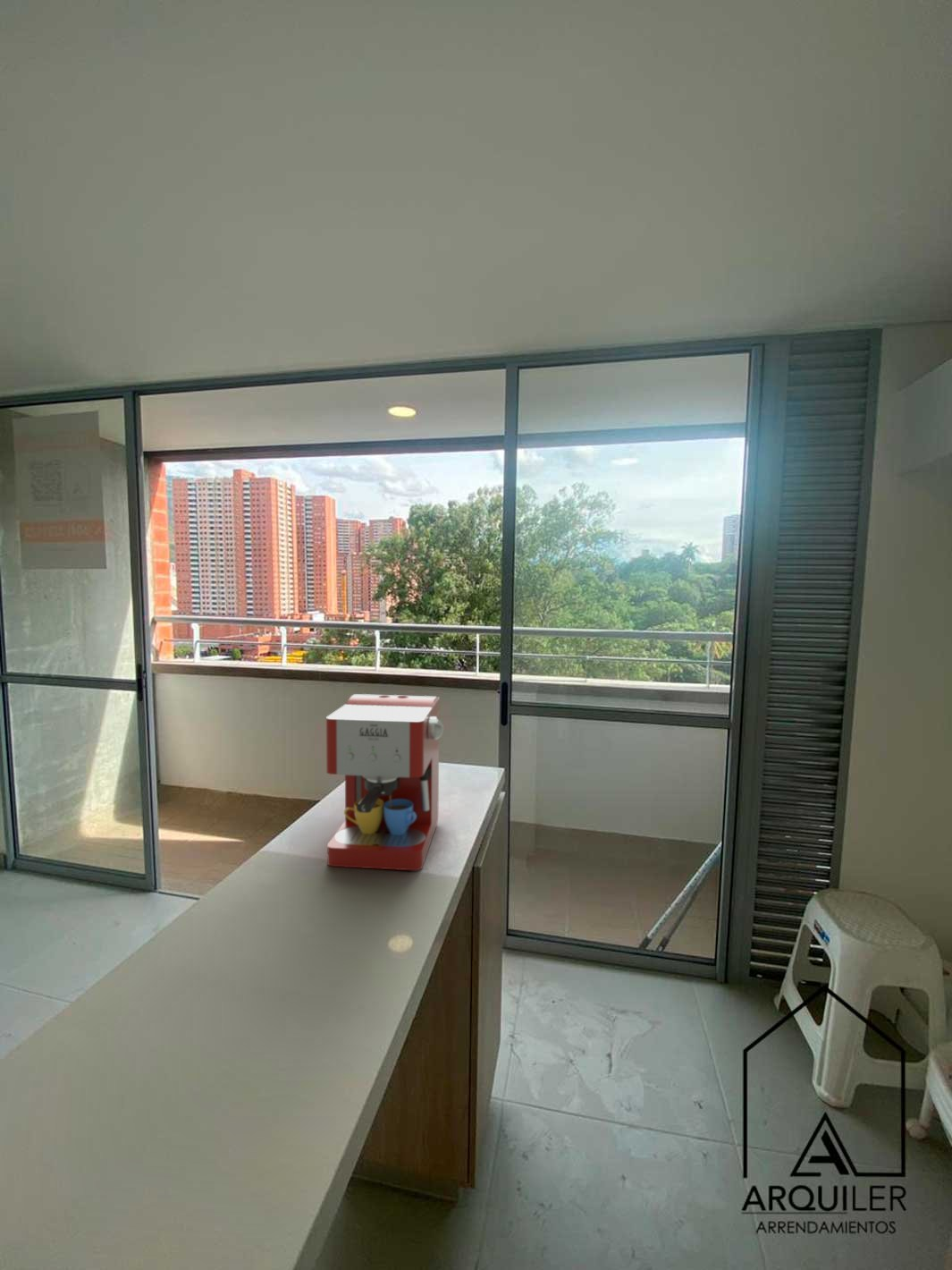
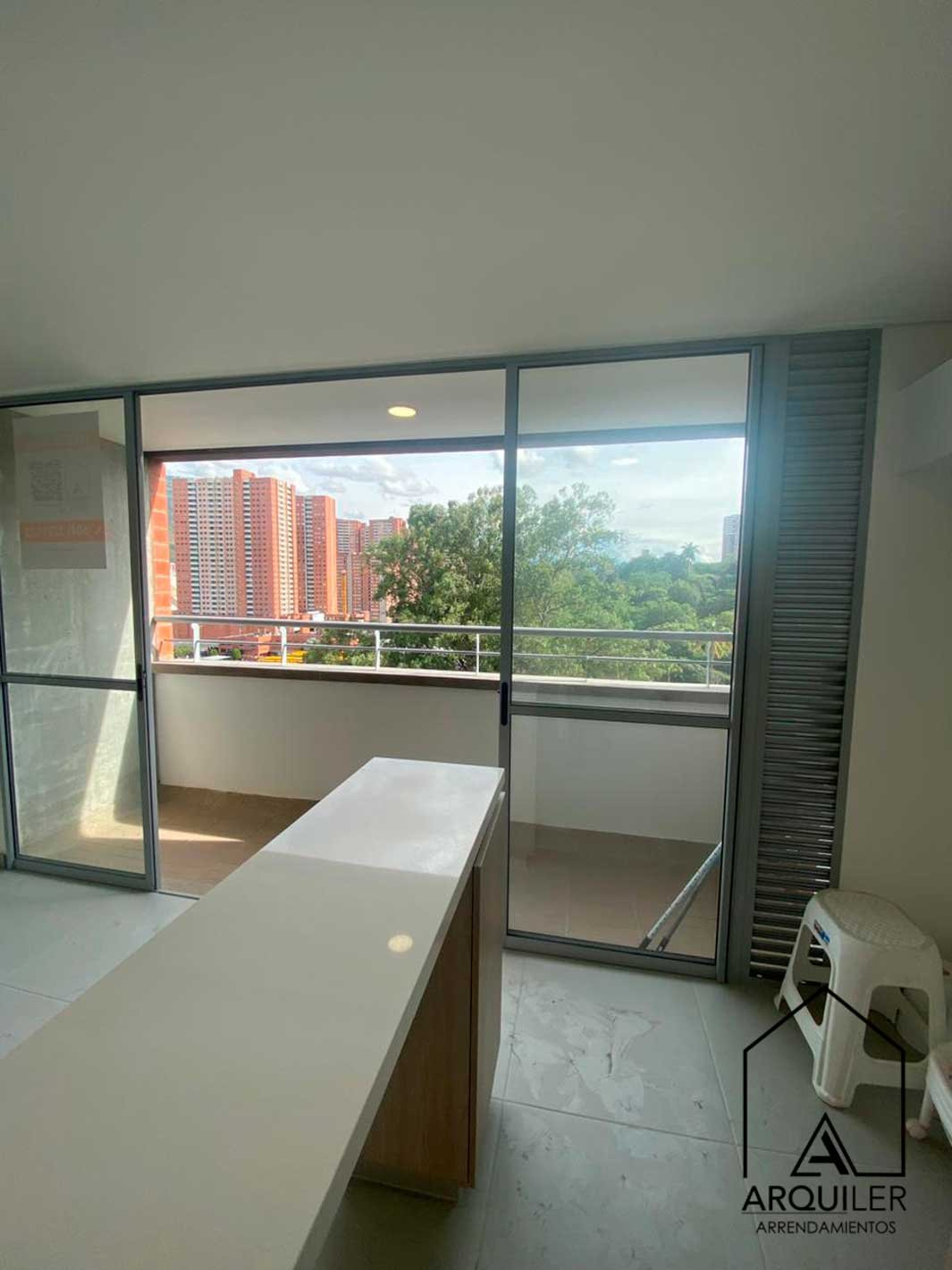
- coffee maker [325,693,444,871]
